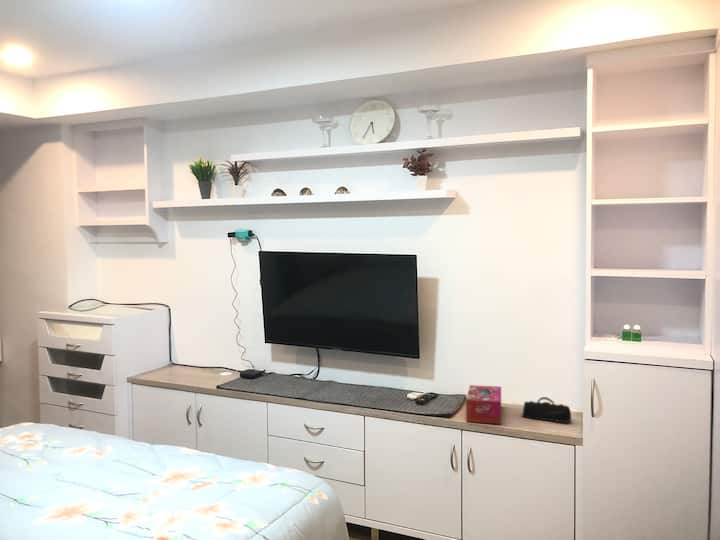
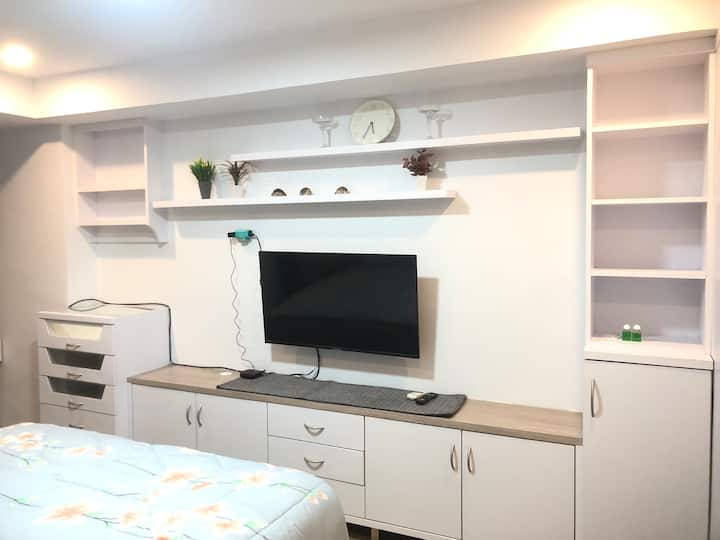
- pencil case [521,396,572,424]
- tissue box [465,384,502,425]
